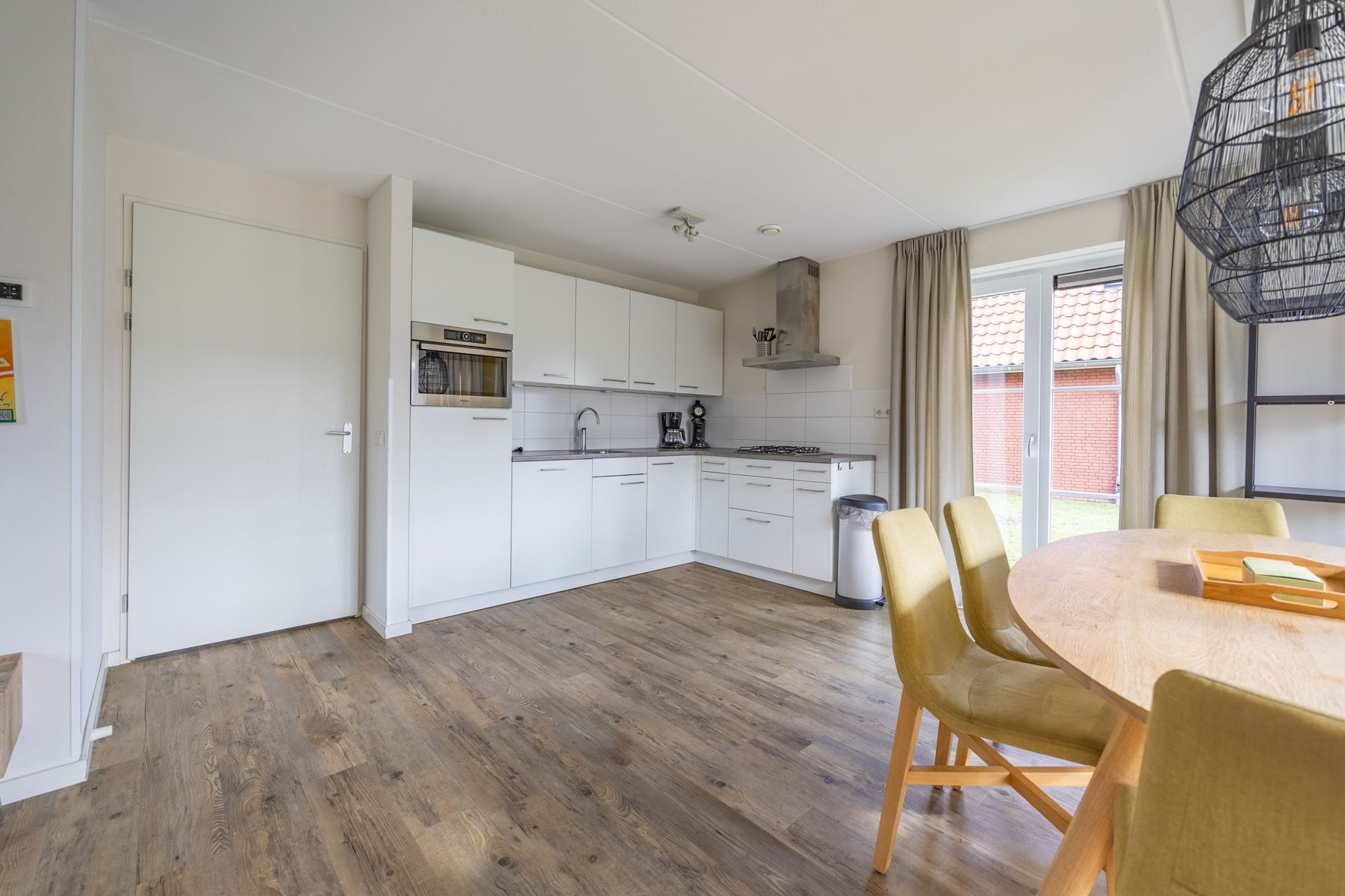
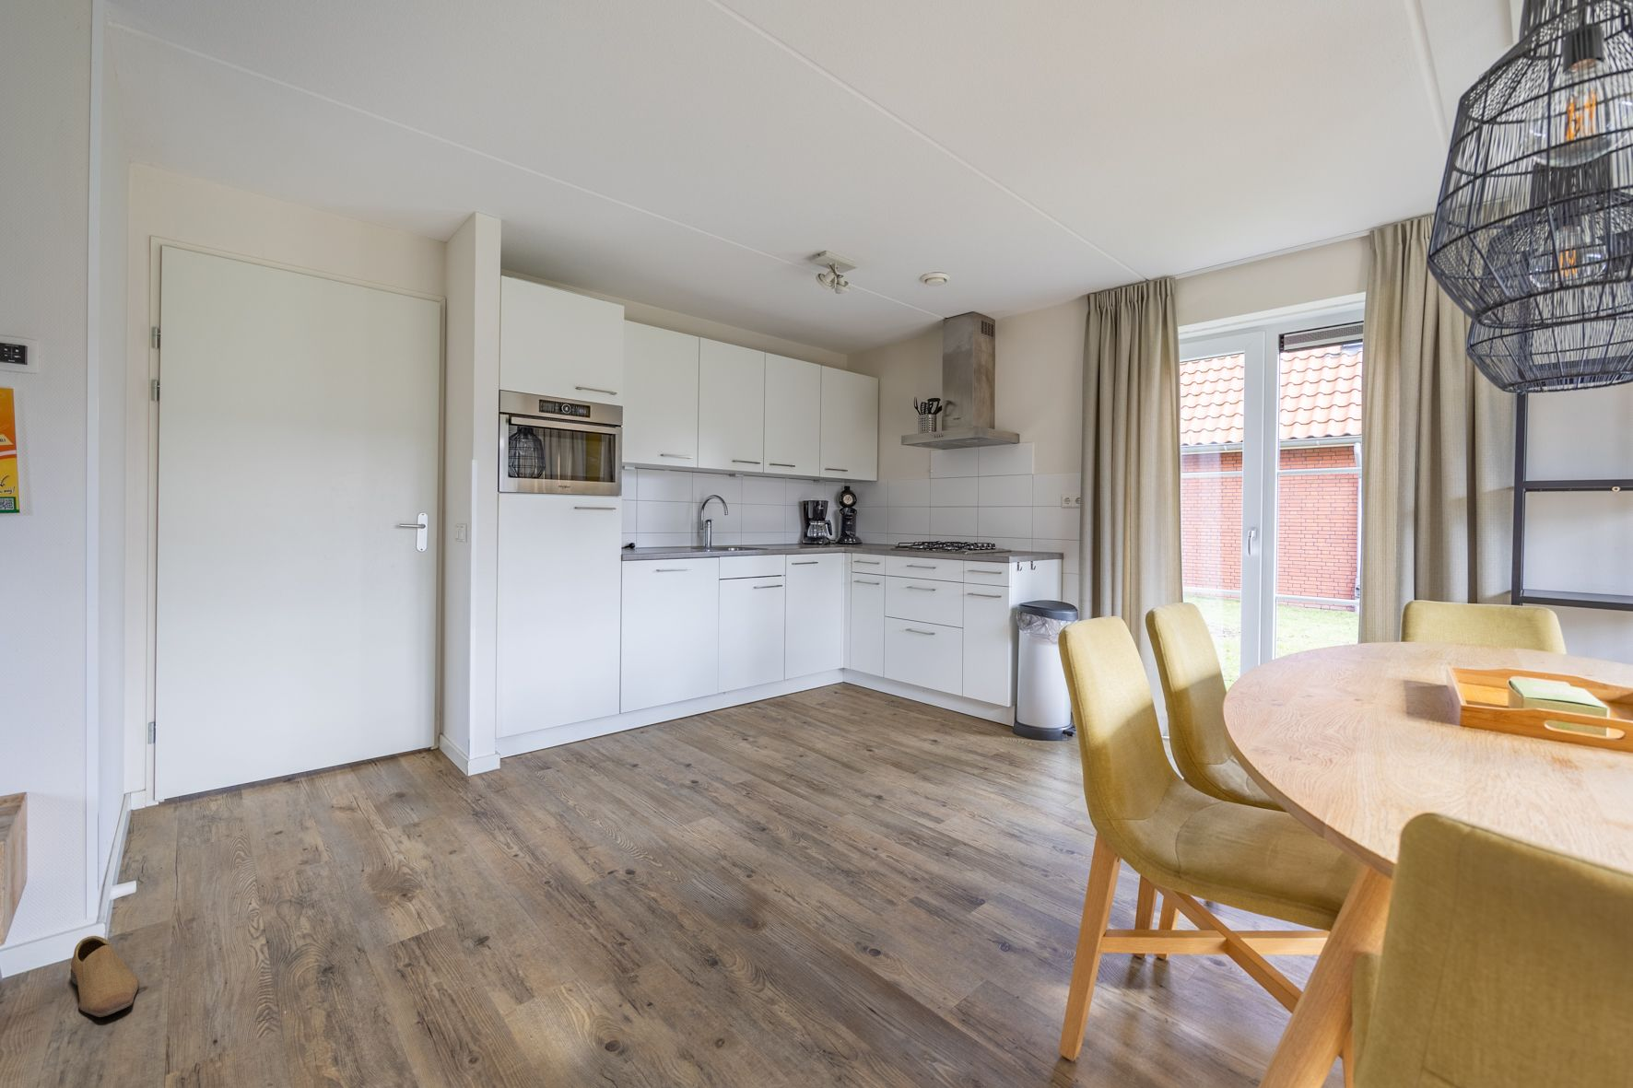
+ shoe [70,935,140,1018]
